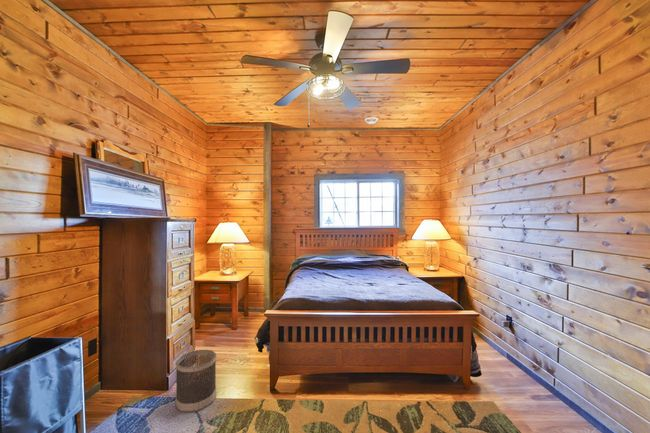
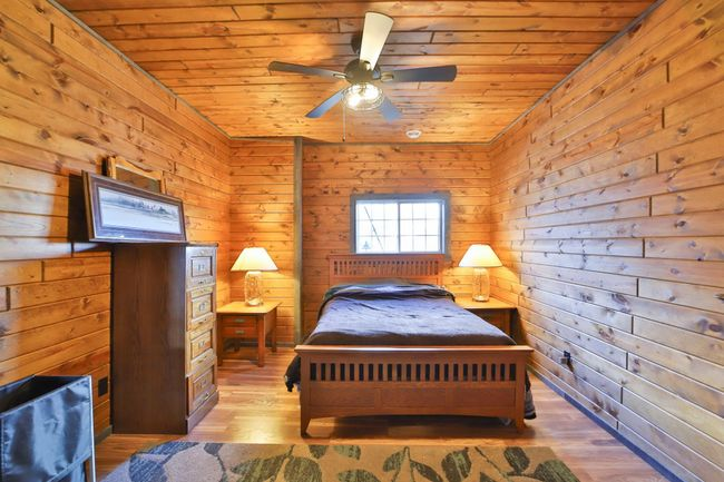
- wastebasket [175,349,217,413]
